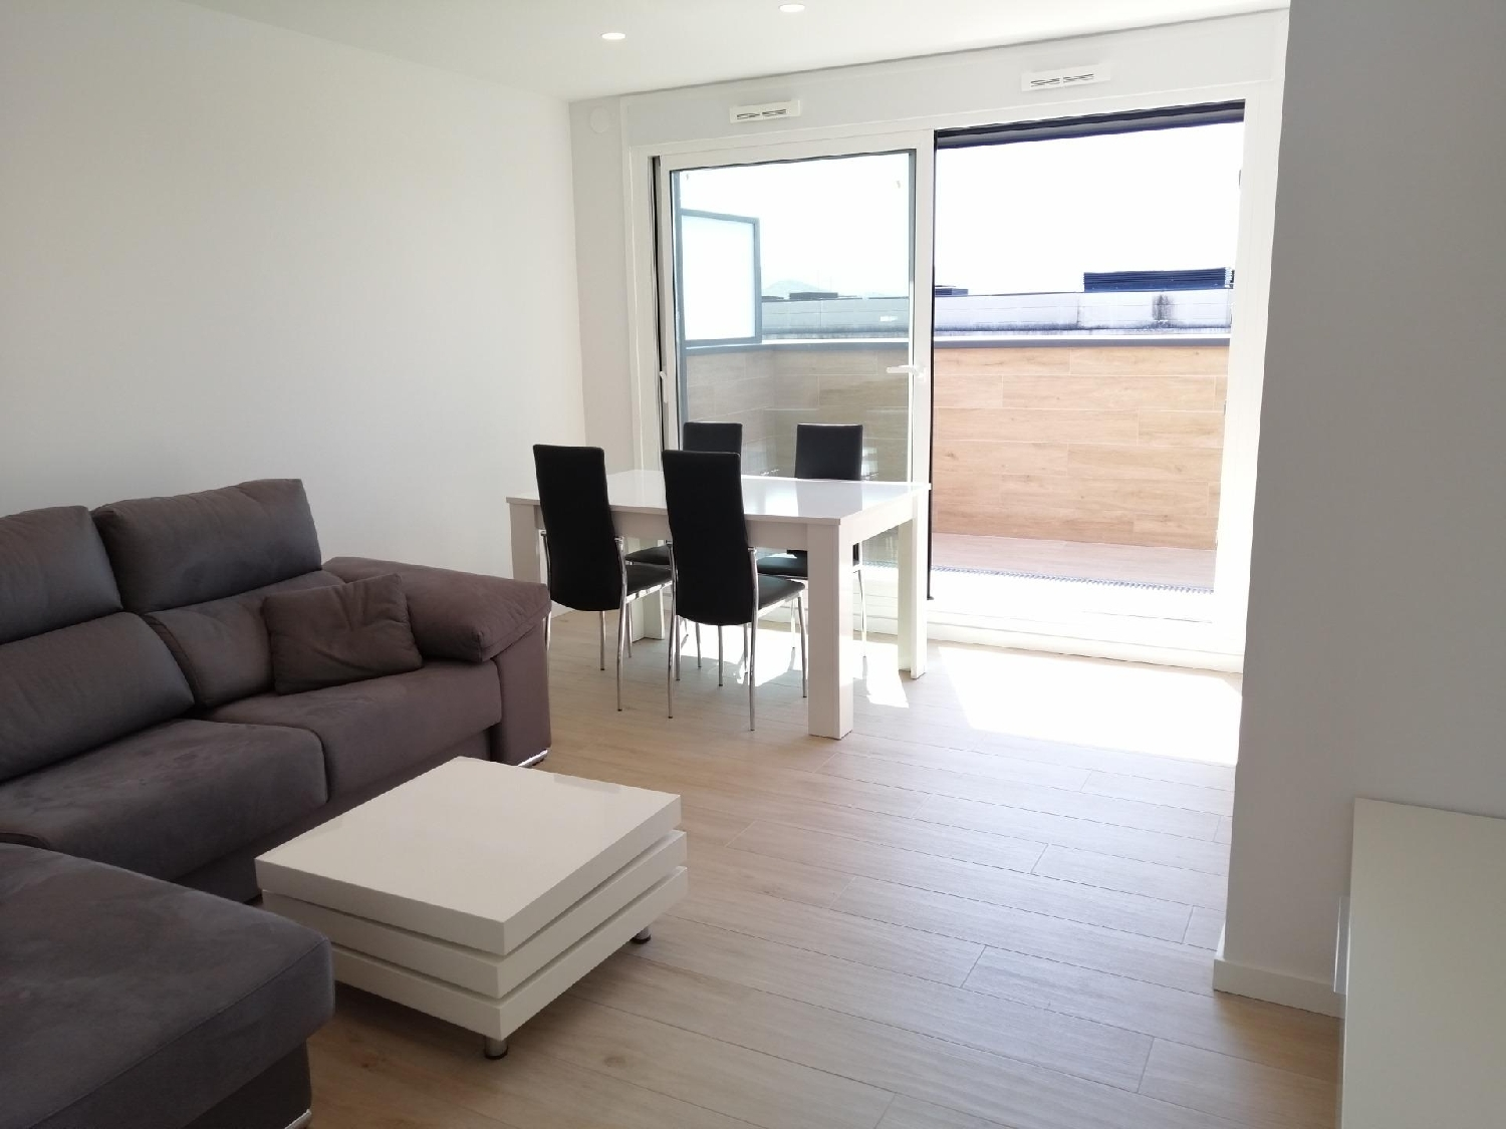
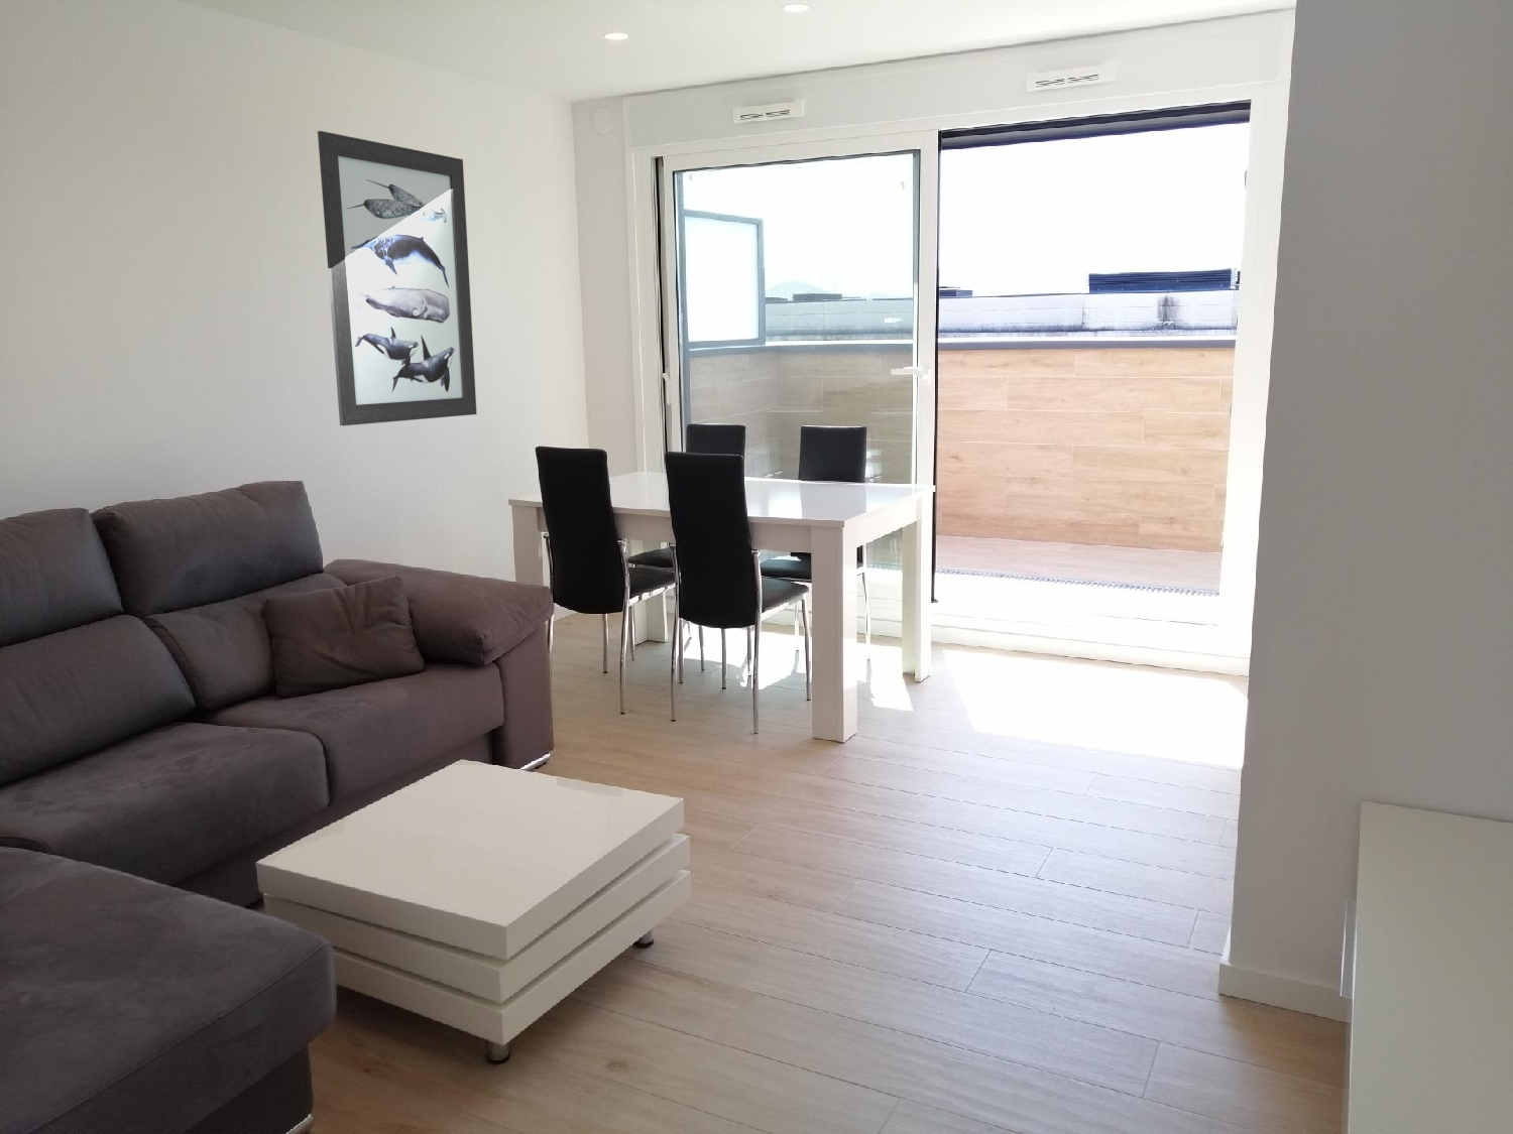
+ wall art [317,130,478,426]
